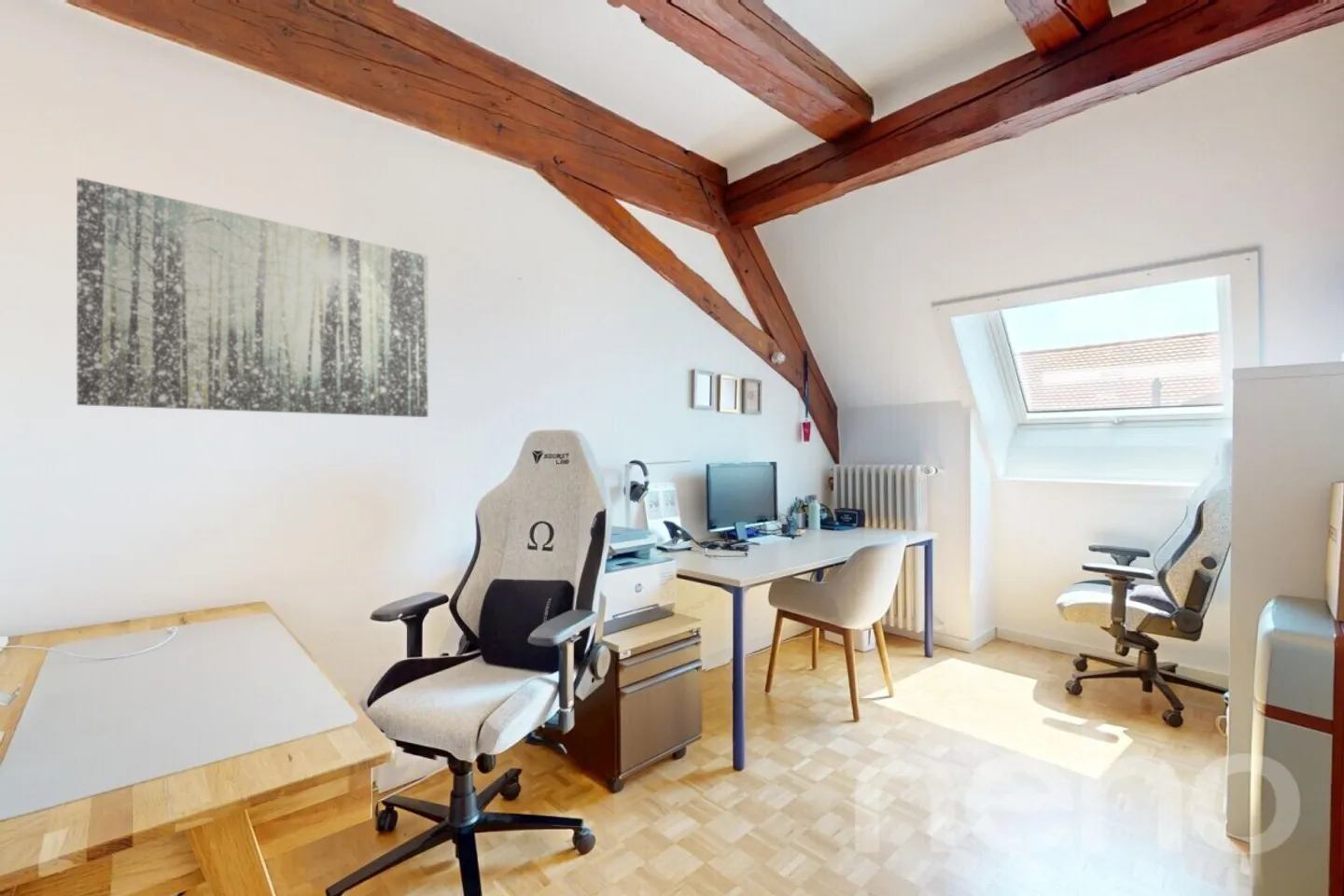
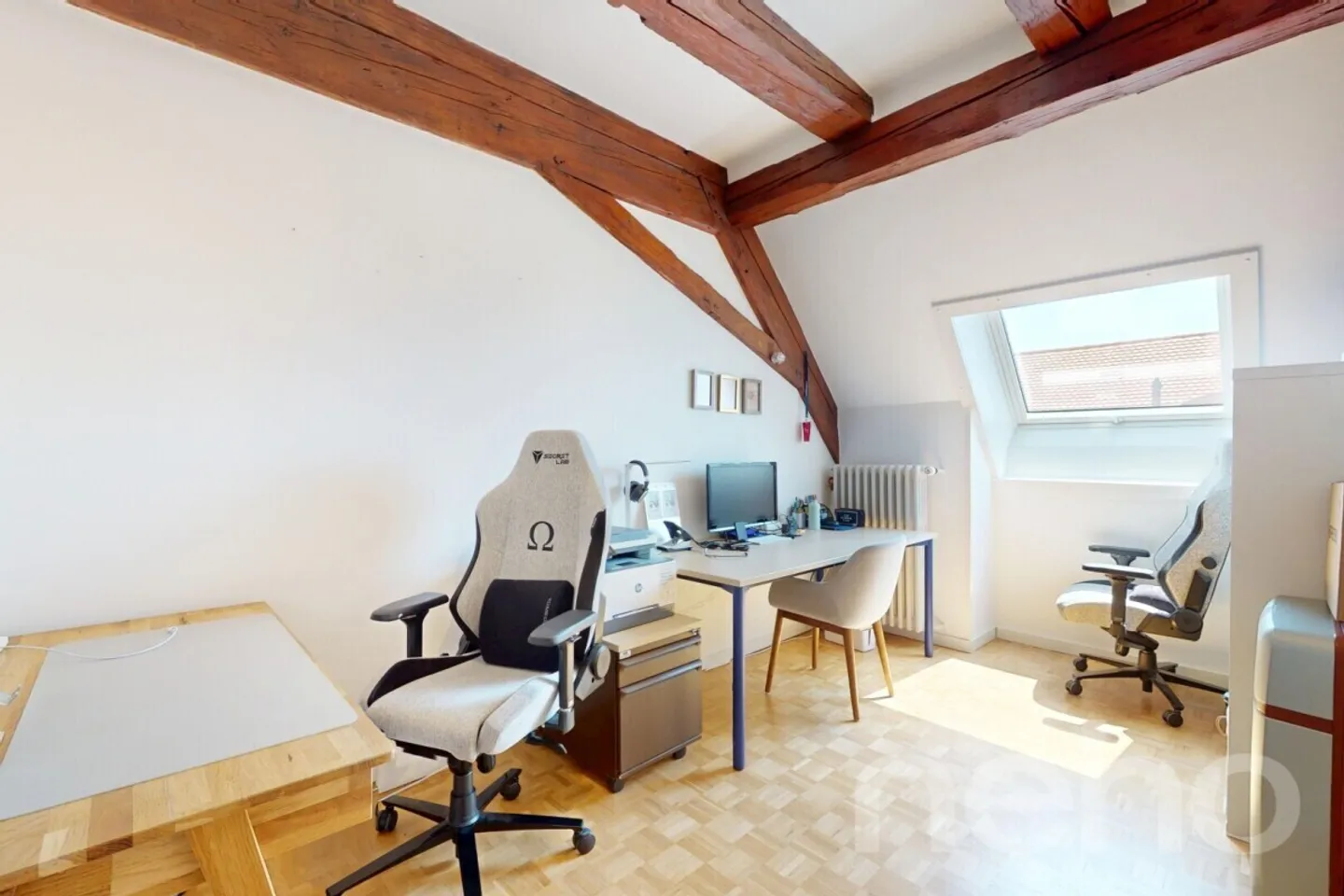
- wall art [76,176,428,418]
